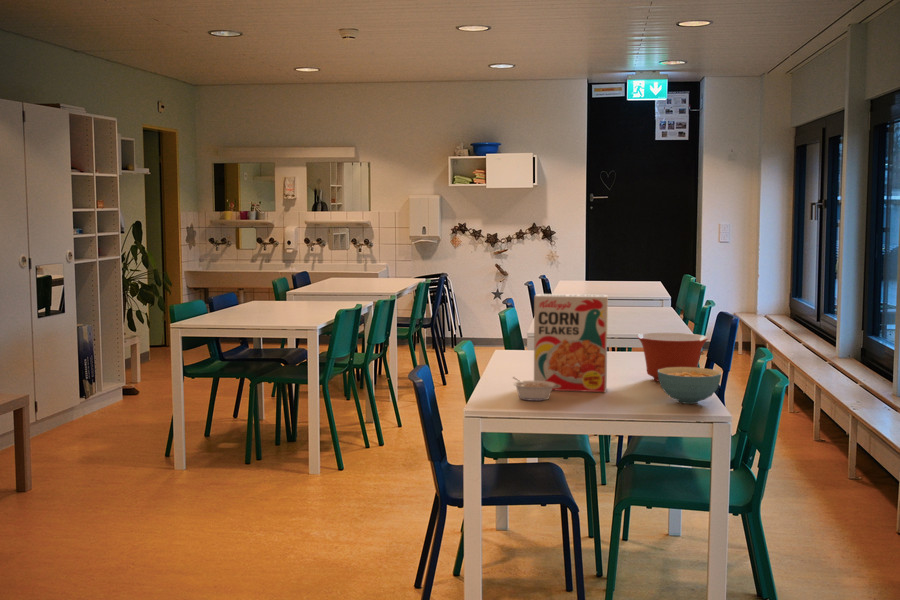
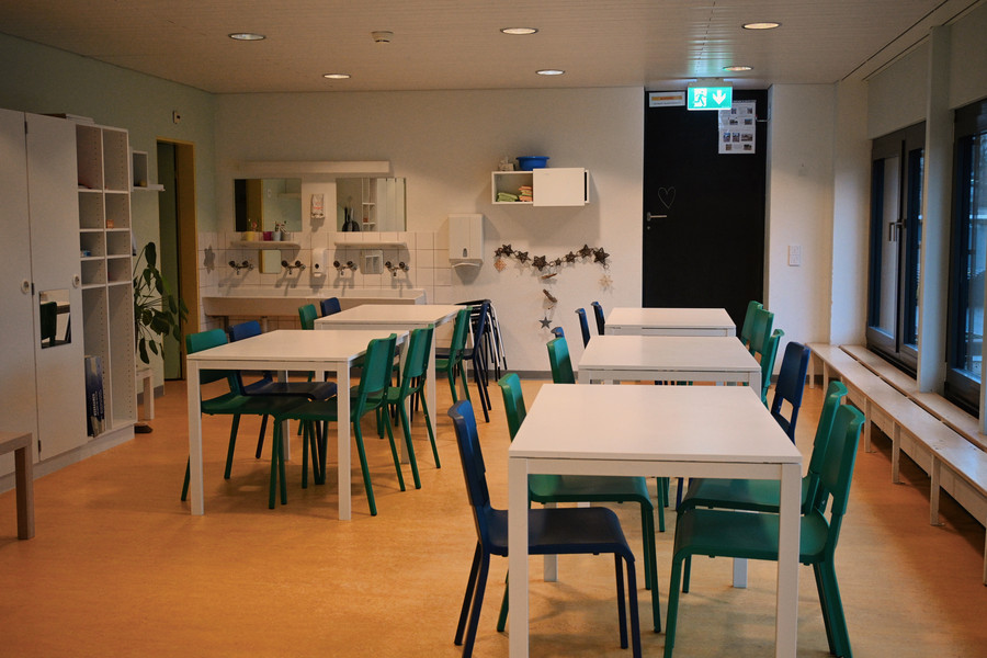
- mixing bowl [636,332,709,383]
- cereal bowl [658,367,722,405]
- cereal box [533,293,609,393]
- legume [511,376,556,402]
